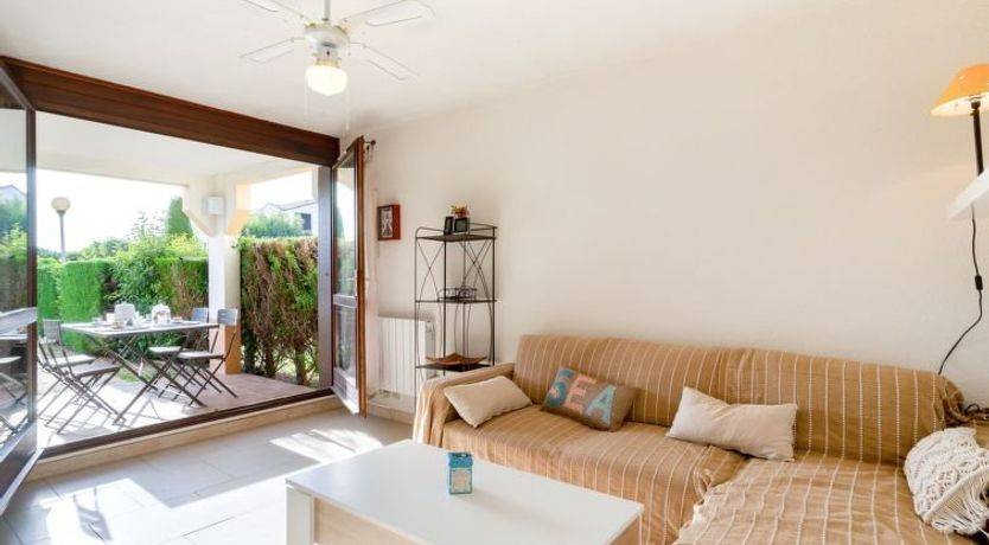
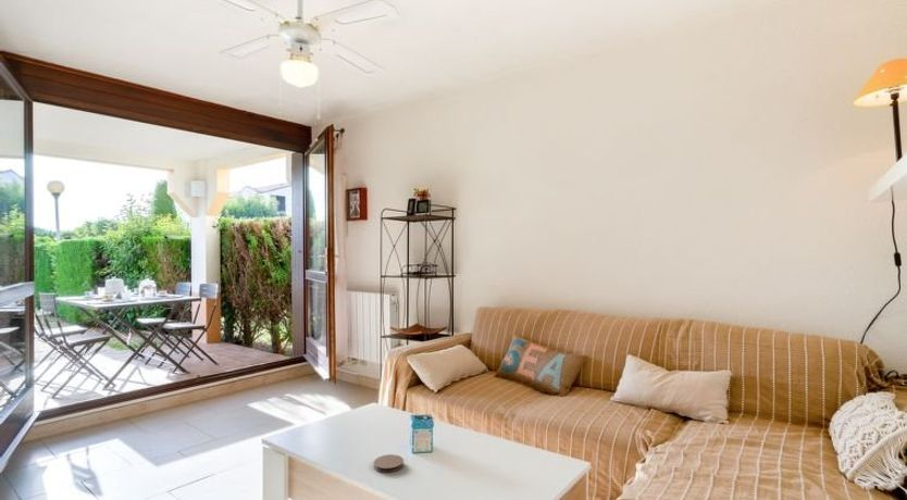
+ coaster [373,453,405,474]
